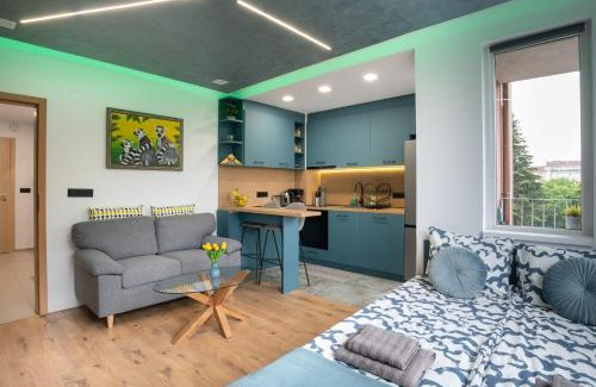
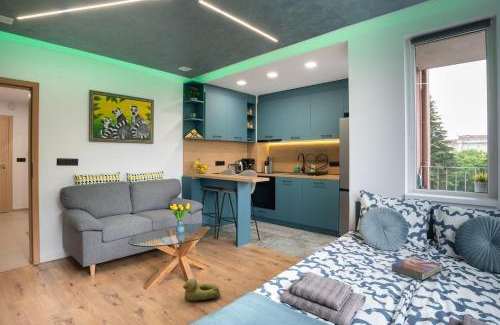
+ textbook [390,255,443,281]
+ rubber duck [182,277,222,302]
